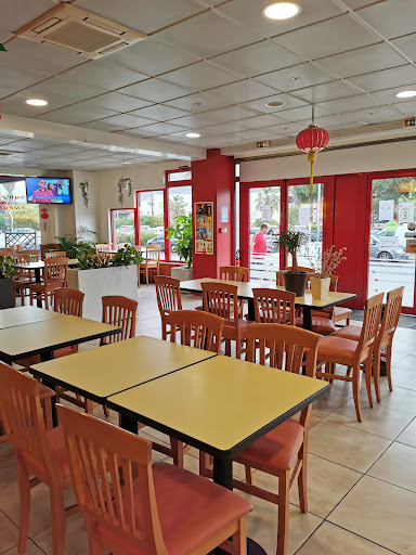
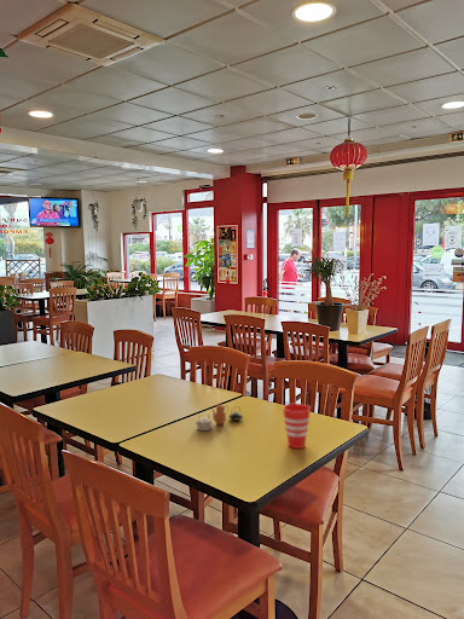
+ cup [282,403,312,450]
+ teapot [195,403,244,432]
